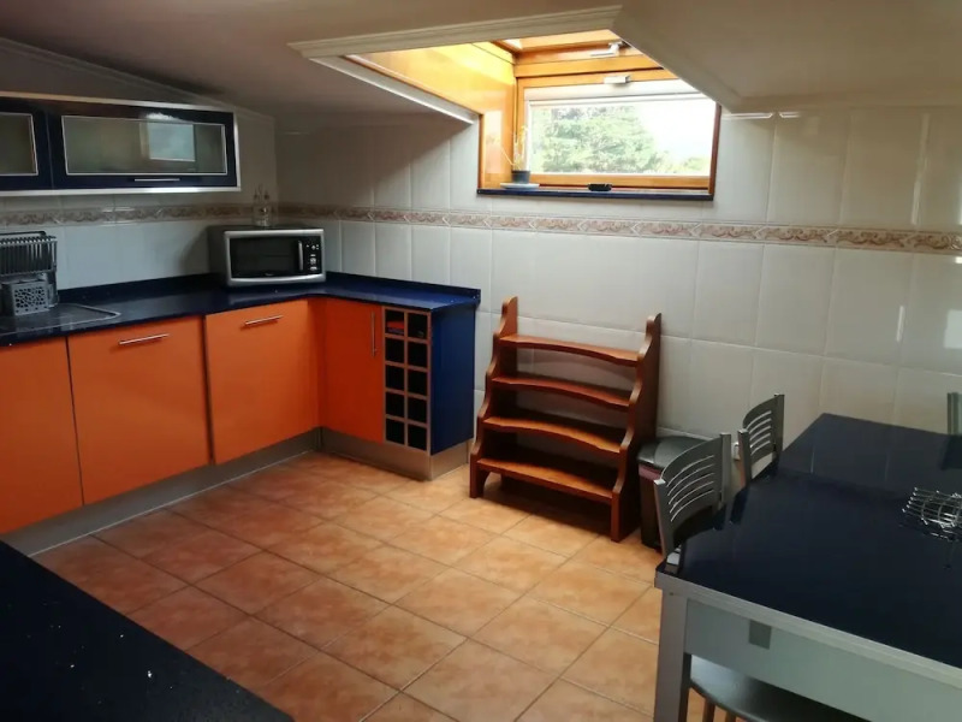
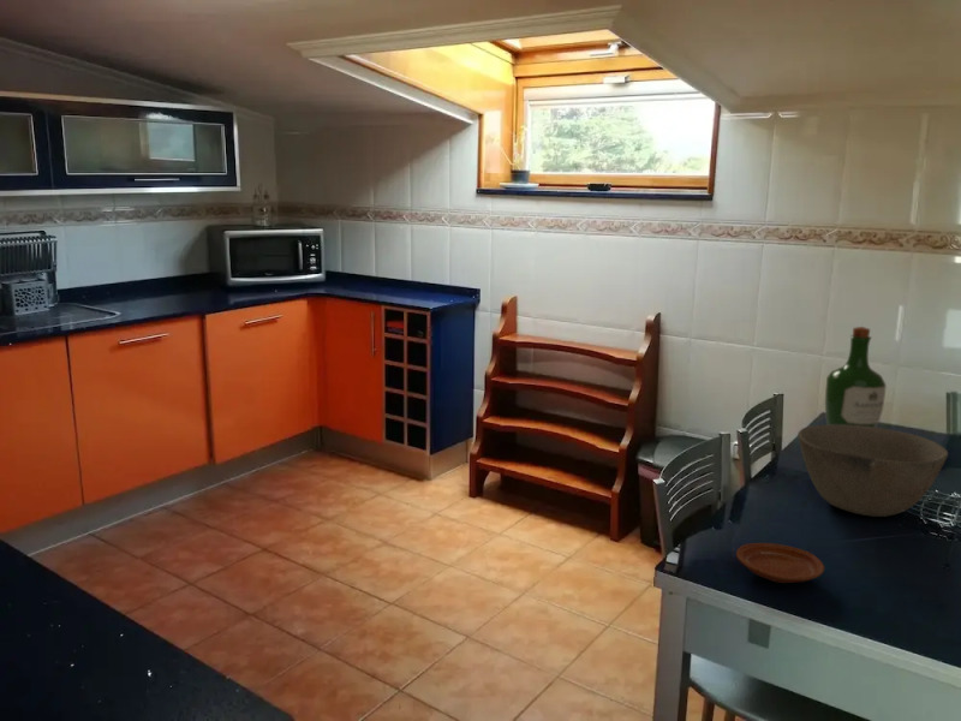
+ plate [735,542,825,584]
+ bowl [796,423,949,518]
+ wine bottle [824,326,888,428]
